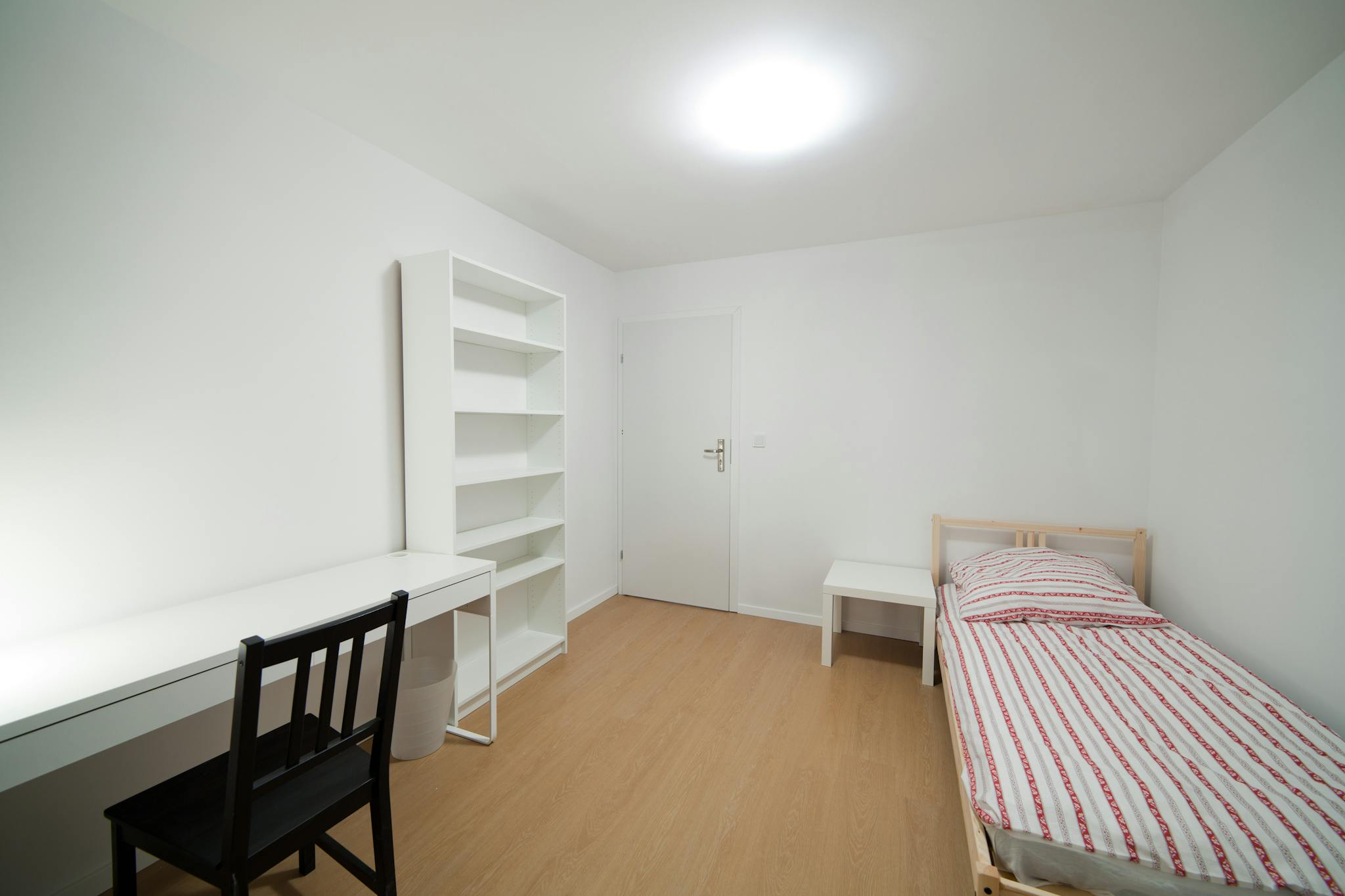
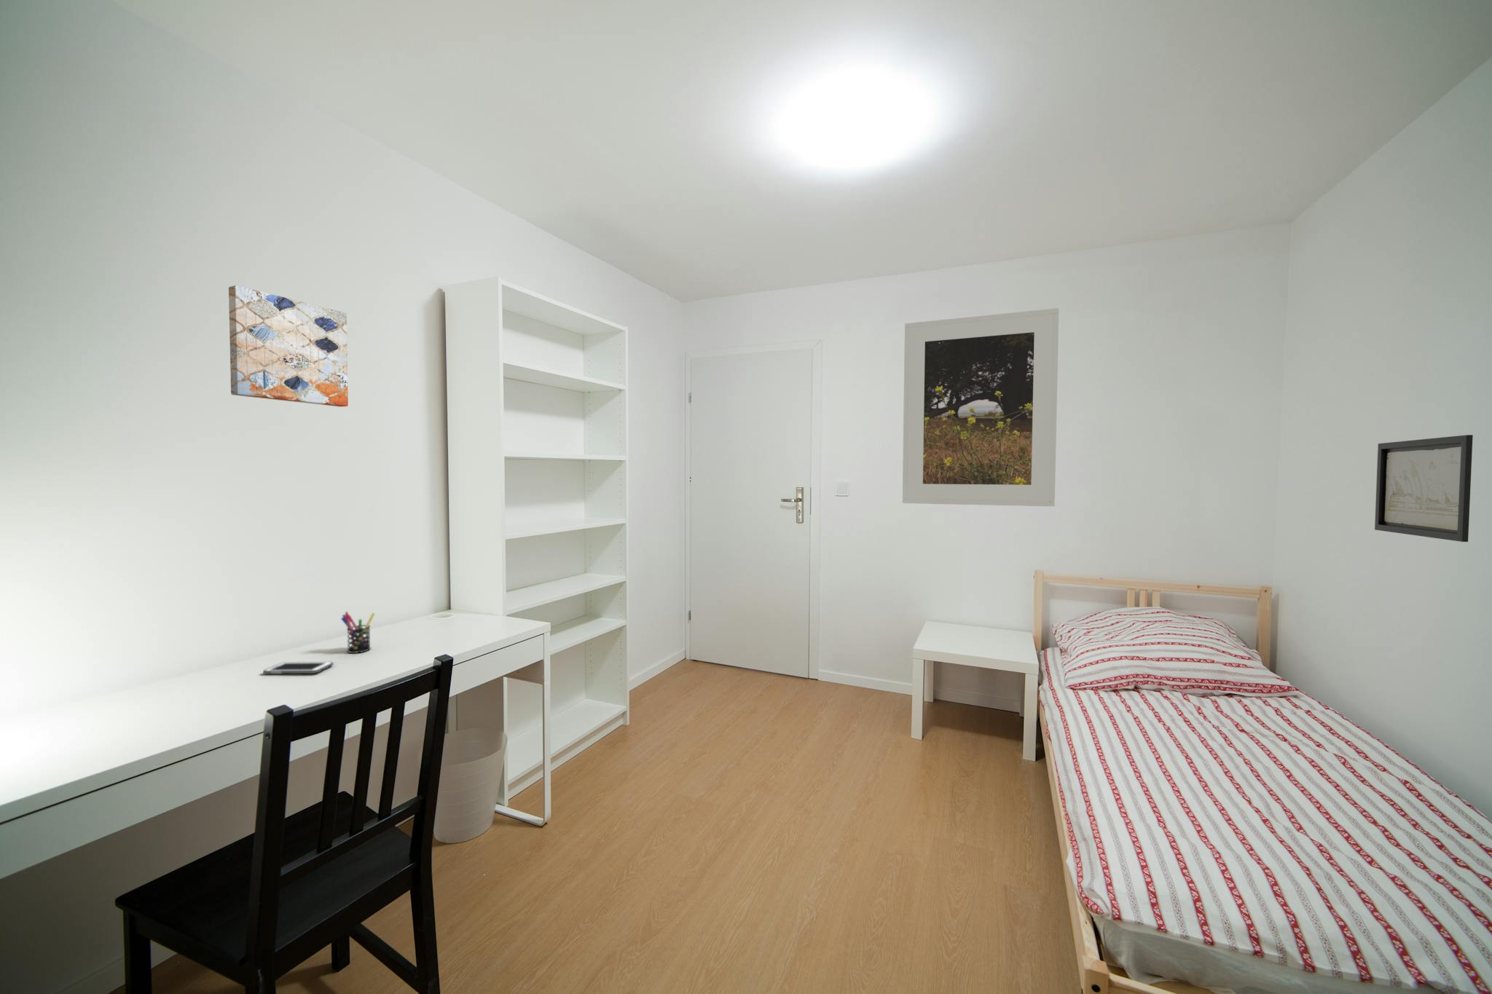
+ wall art [229,285,349,408]
+ cell phone [262,661,334,674]
+ pen holder [341,611,375,653]
+ wall art [1374,434,1474,542]
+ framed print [902,307,1059,507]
